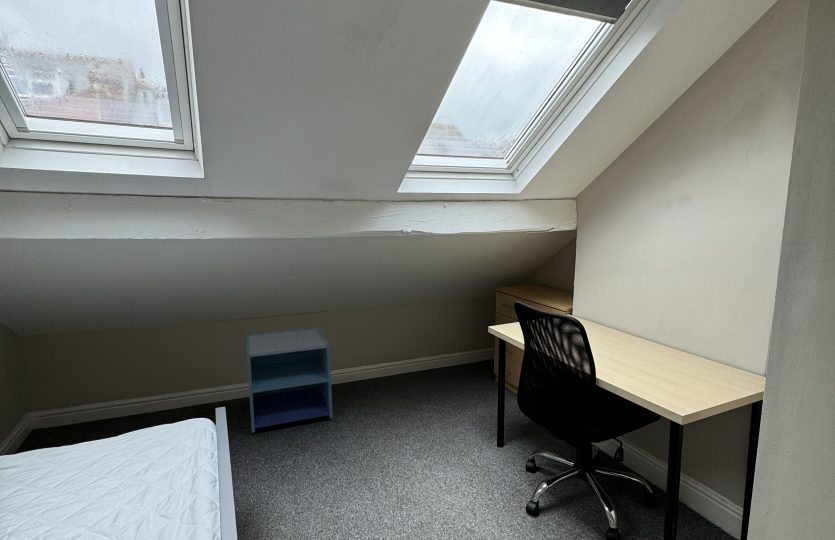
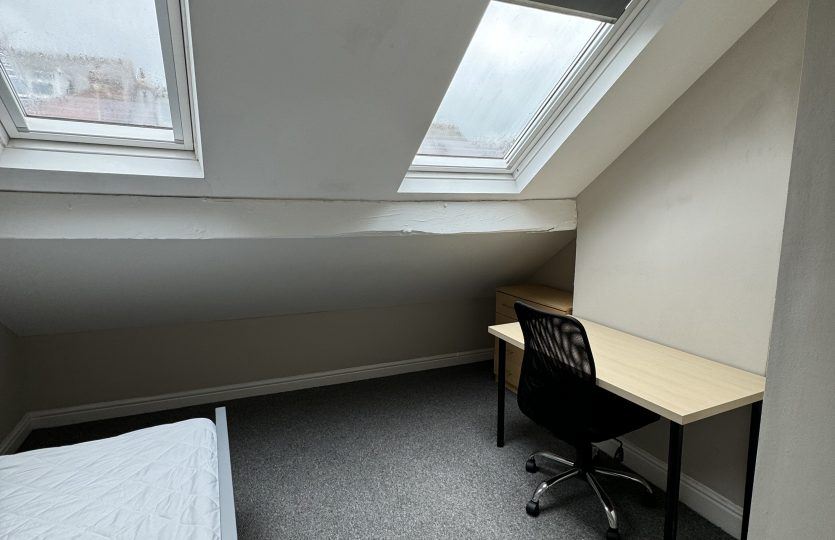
- nightstand [246,327,334,433]
